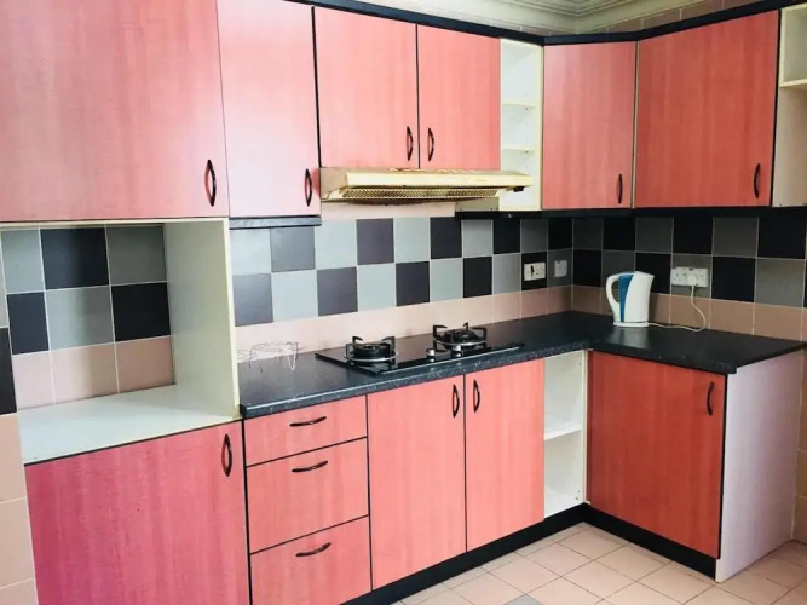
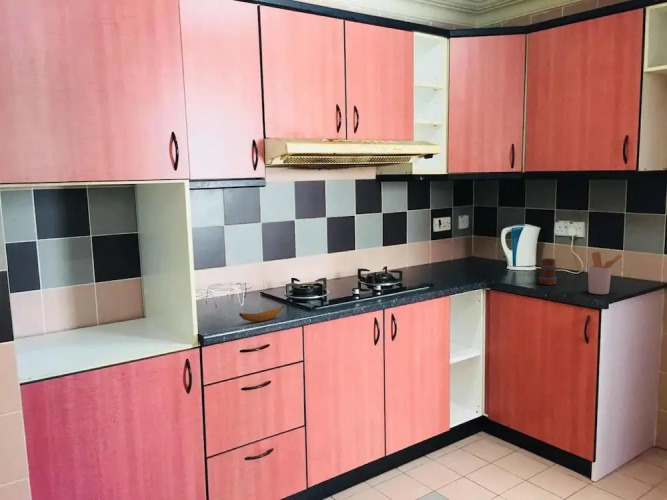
+ utensil holder [587,251,623,295]
+ mug [538,257,557,286]
+ banana [238,305,285,323]
